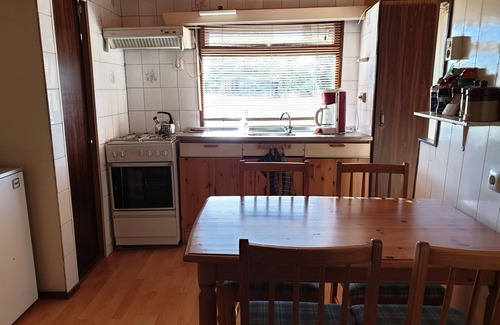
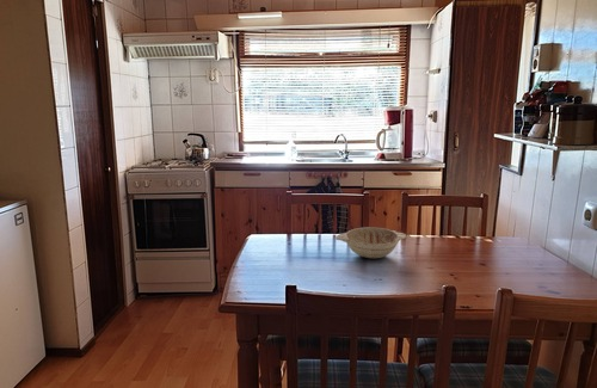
+ decorative bowl [334,226,407,259]
